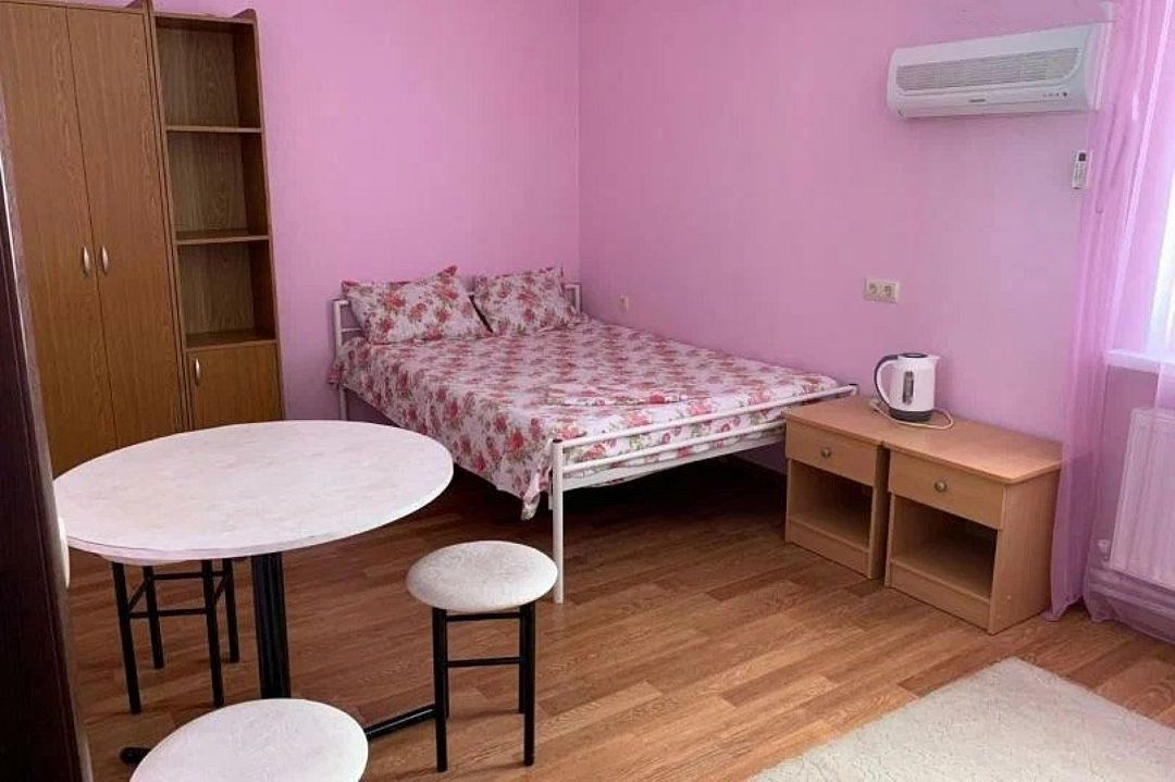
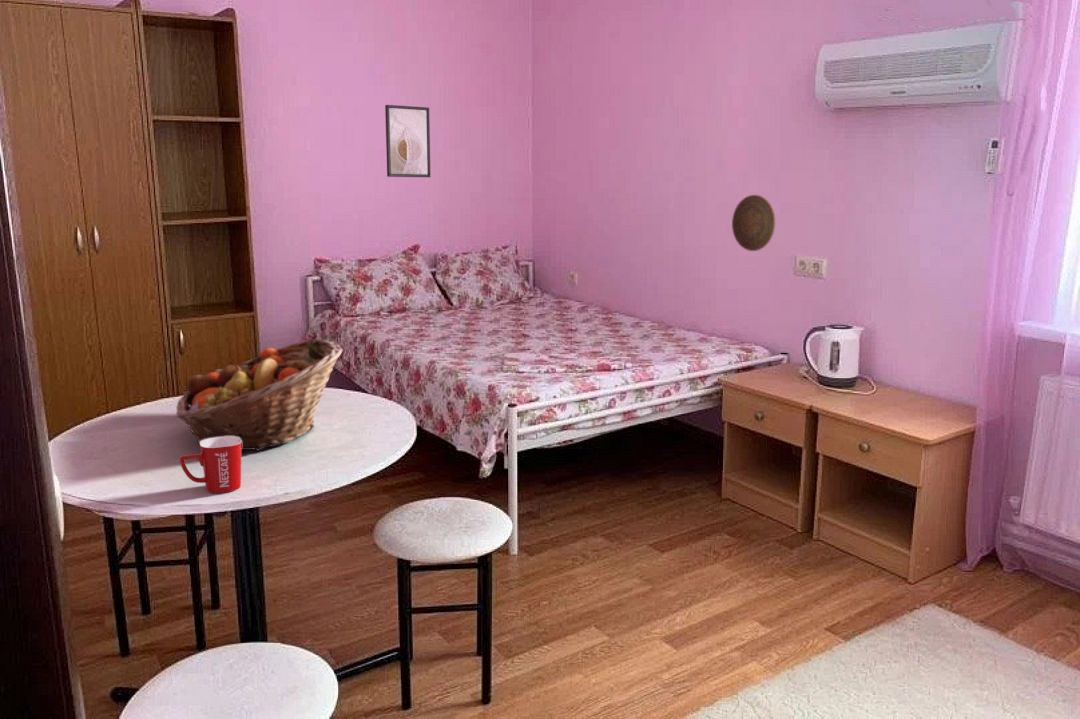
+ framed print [384,104,431,178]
+ mug [179,436,242,494]
+ fruit basket [175,338,344,451]
+ decorative plate [731,194,776,252]
